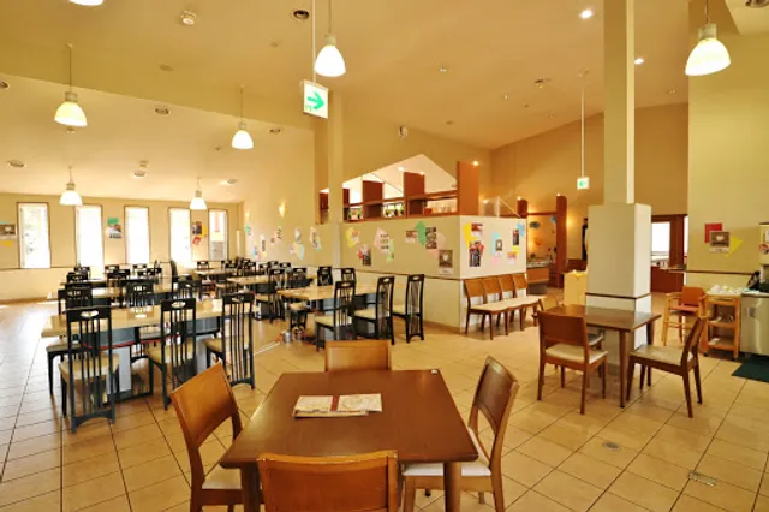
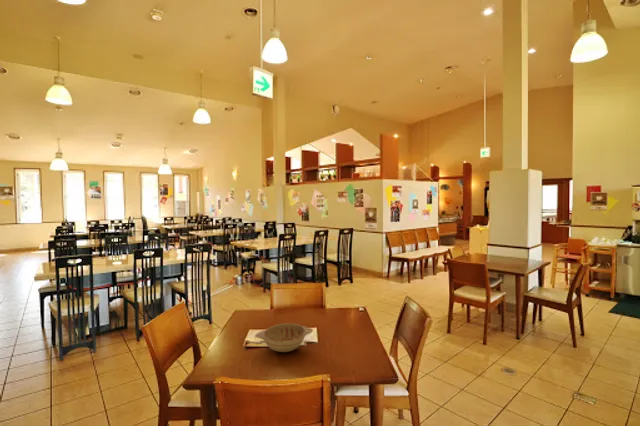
+ decorative bowl [254,323,314,353]
